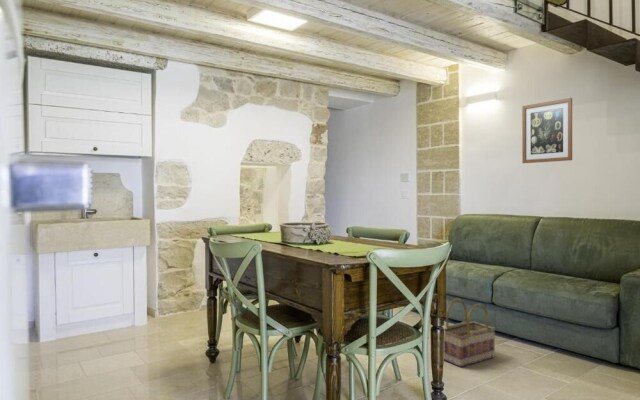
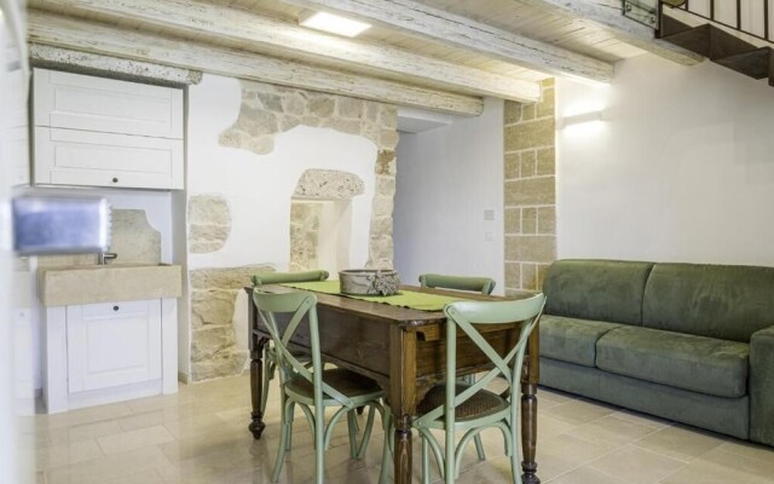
- basket [443,298,496,368]
- wall art [521,97,573,164]
